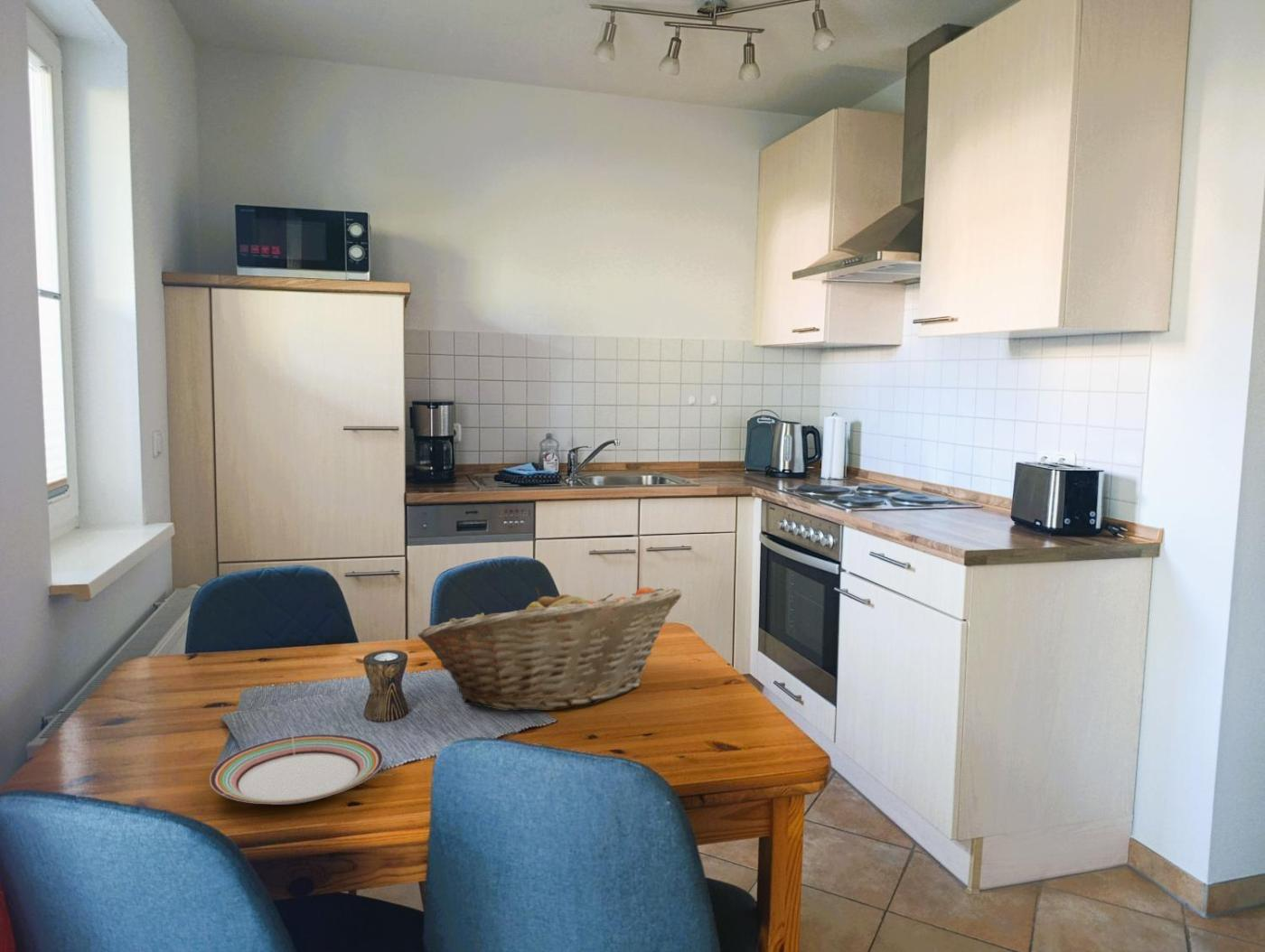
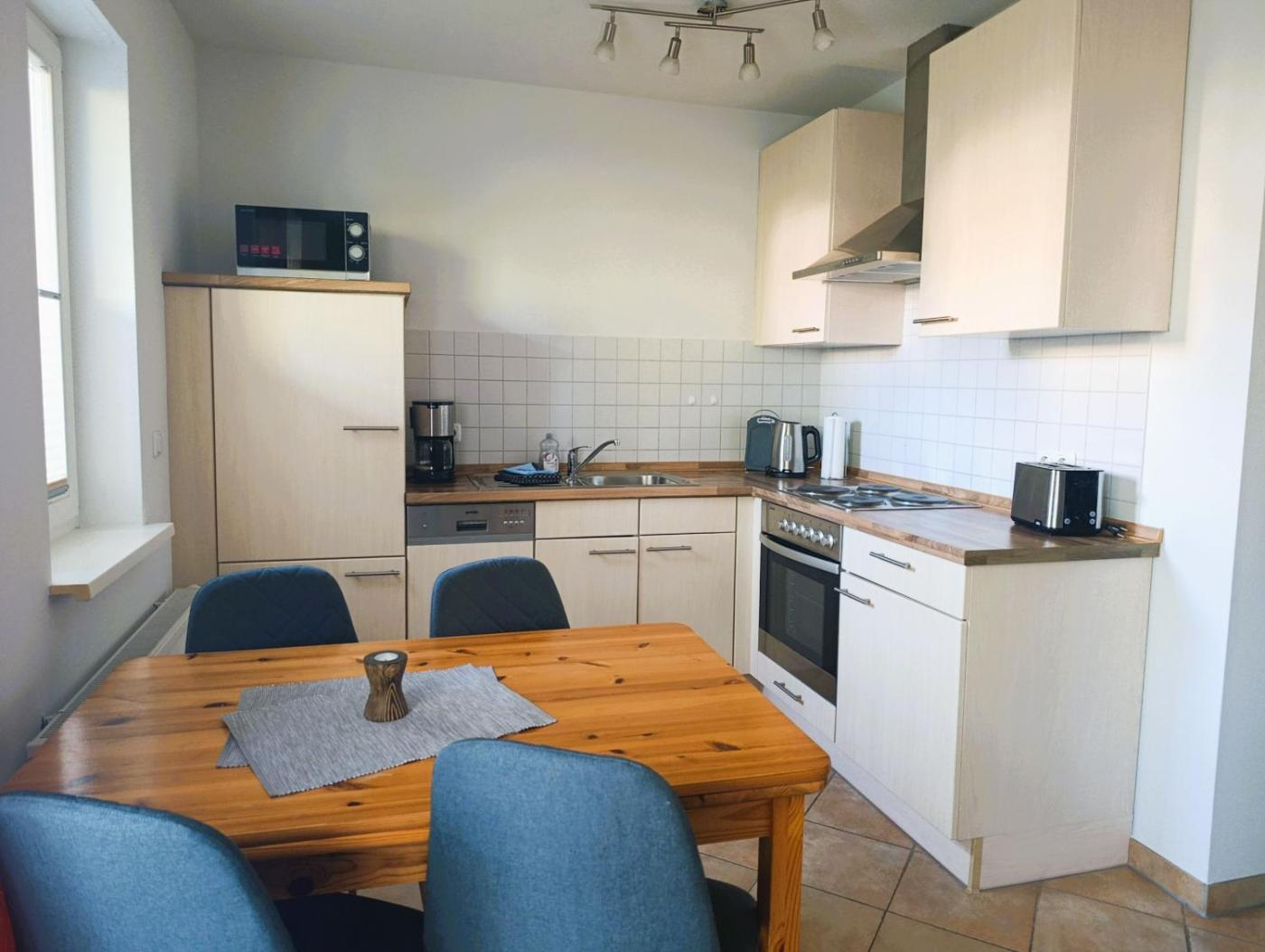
- plate [209,733,384,806]
- fruit basket [417,586,683,712]
